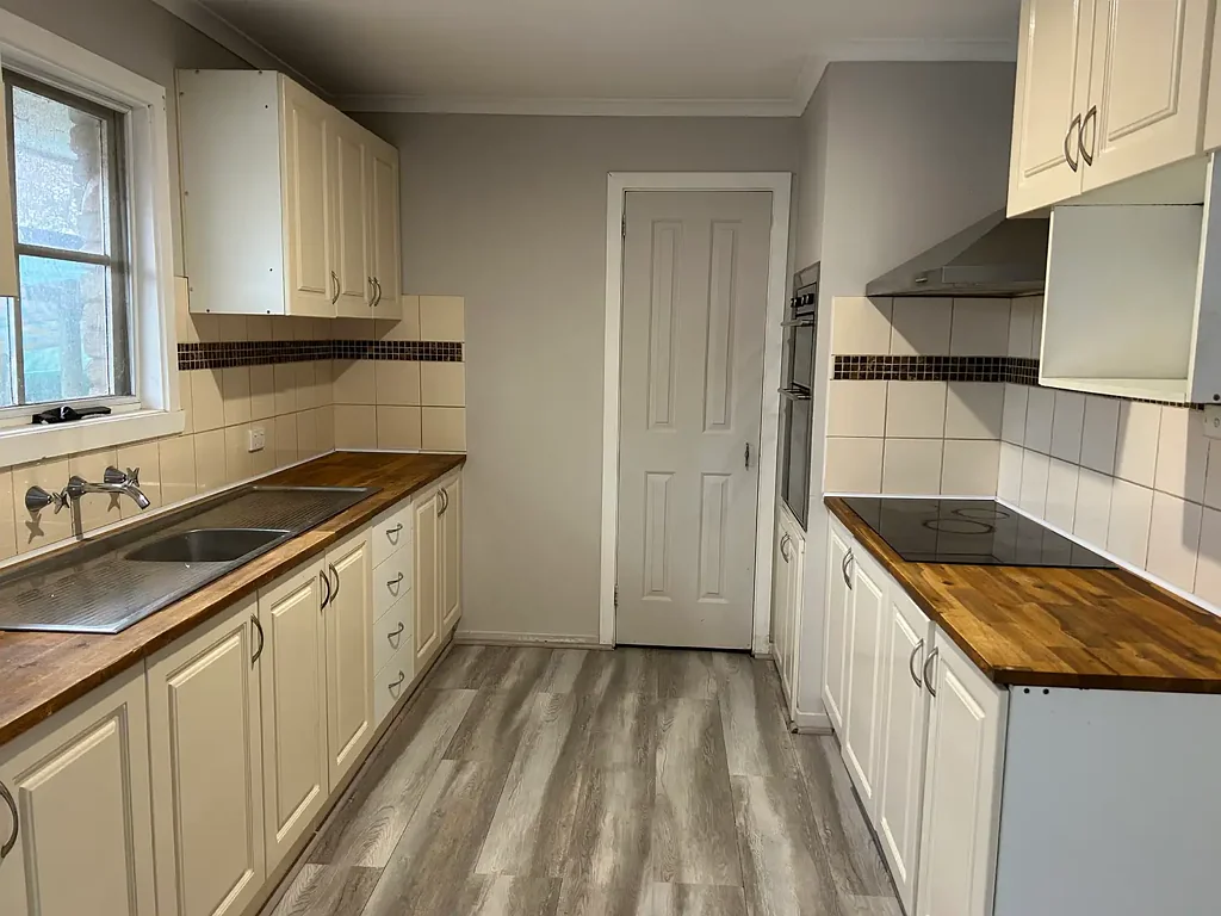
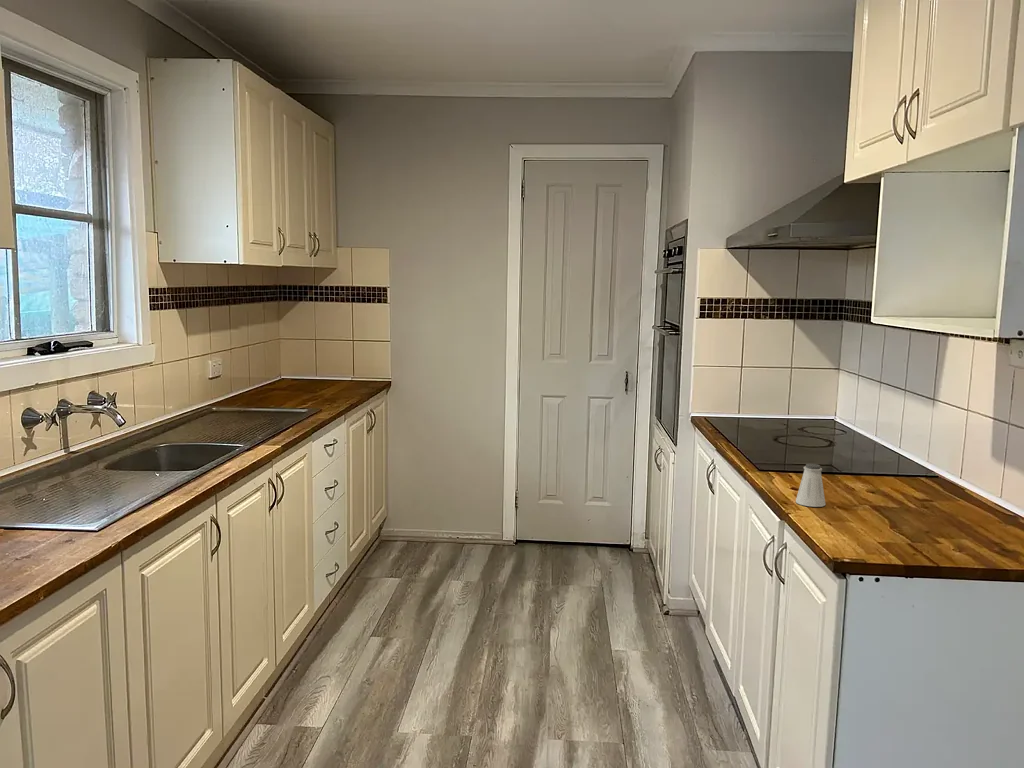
+ saltshaker [795,463,826,508]
